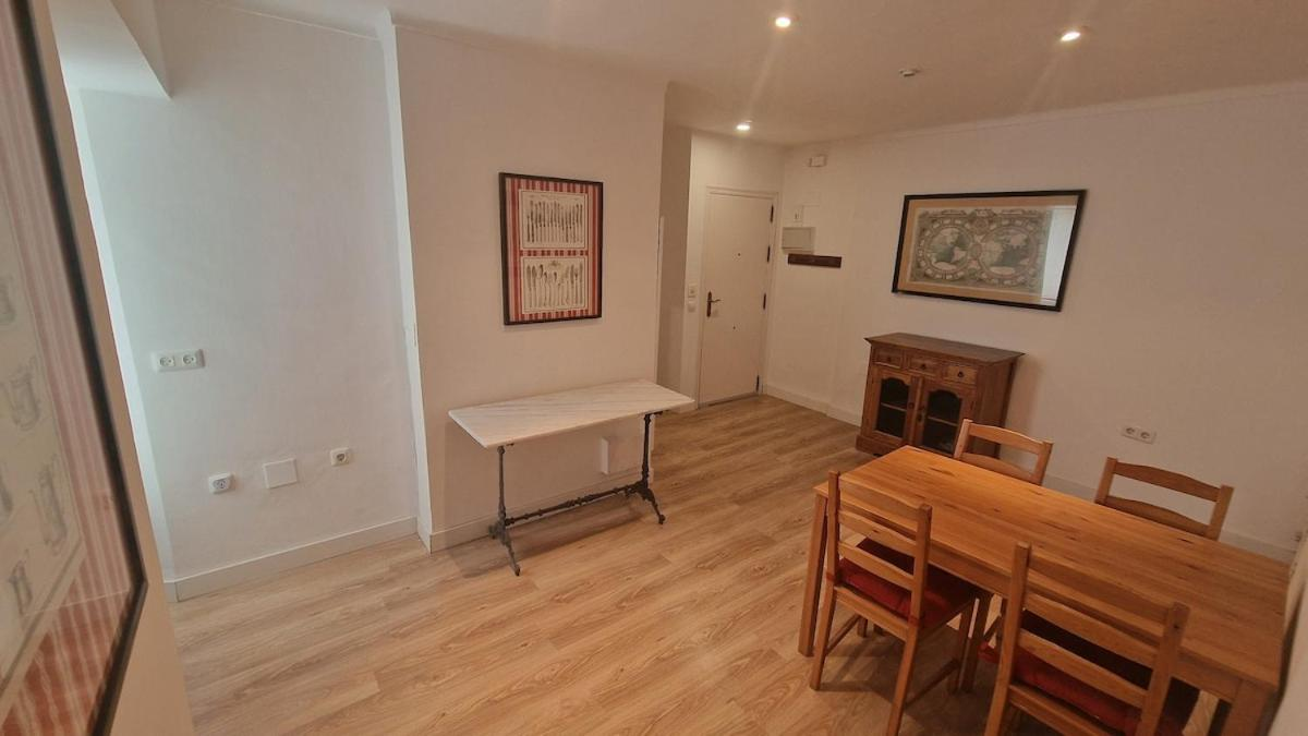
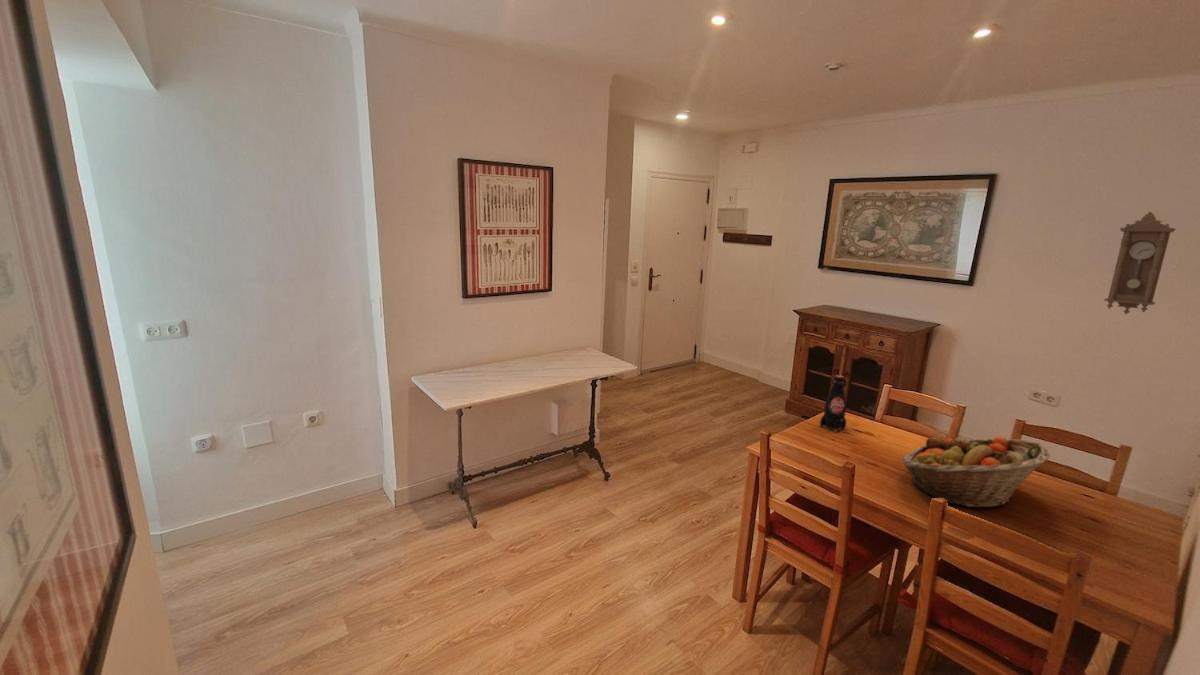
+ pendulum clock [1103,211,1177,315]
+ bottle [819,374,847,433]
+ fruit basket [901,436,1051,509]
